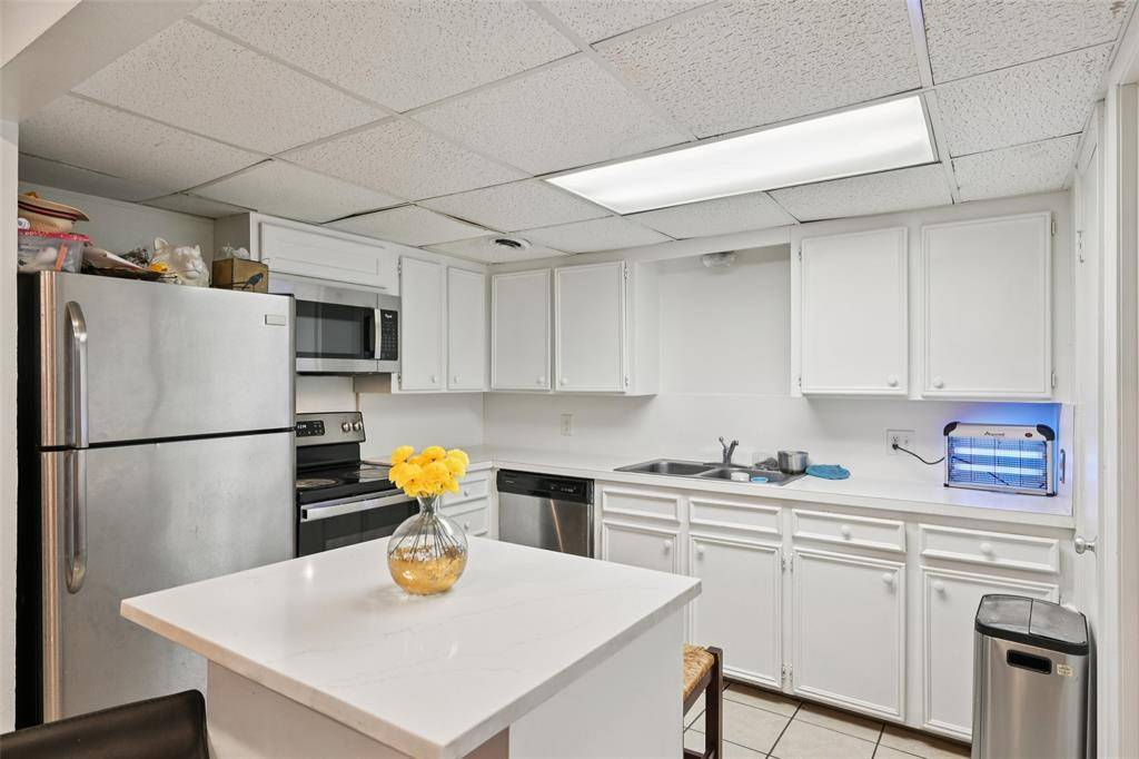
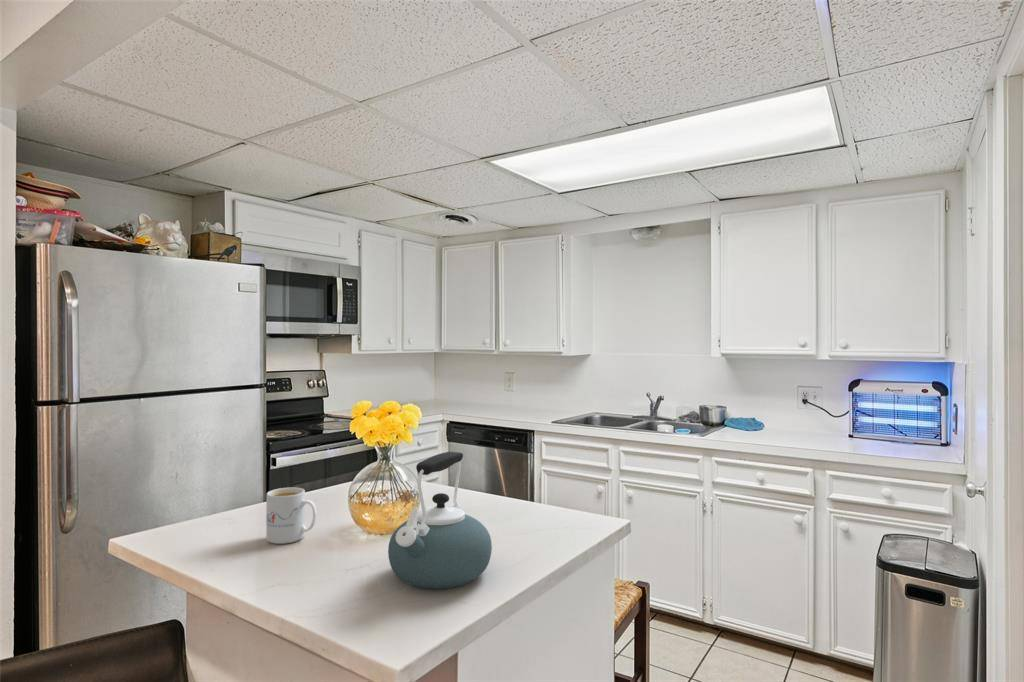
+ mug [265,487,318,545]
+ kettle [387,451,493,590]
